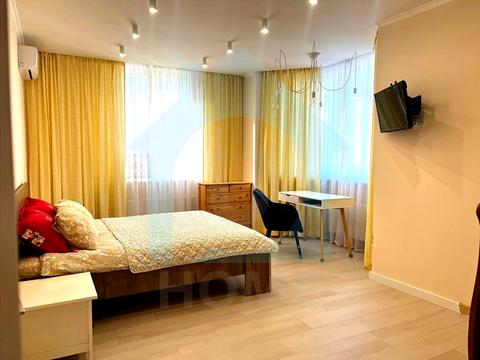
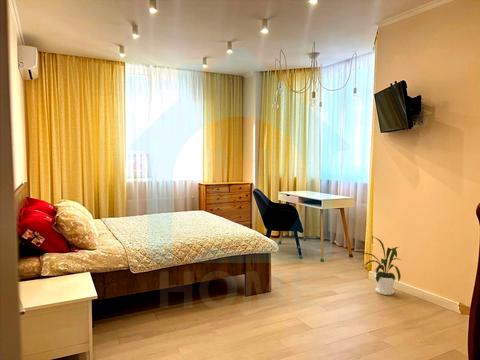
+ house plant [354,235,402,296]
